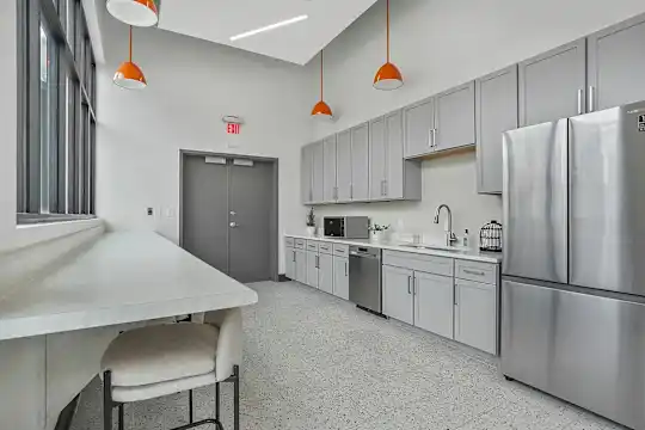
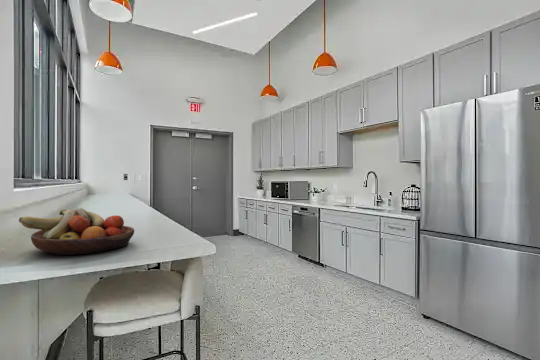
+ fruit bowl [18,207,135,256]
